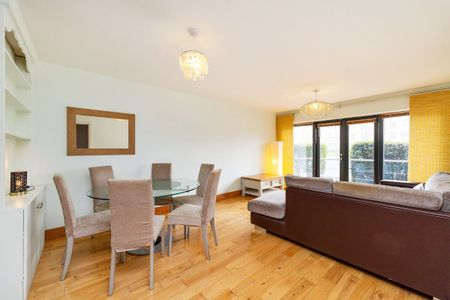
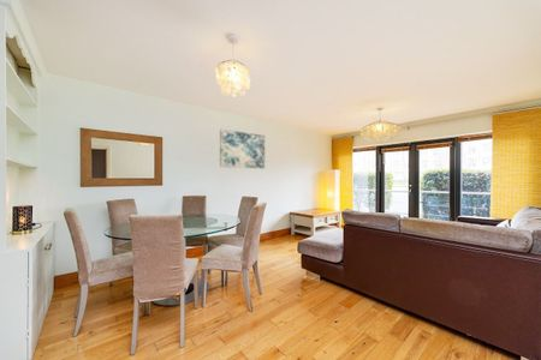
+ wall art [219,128,266,169]
